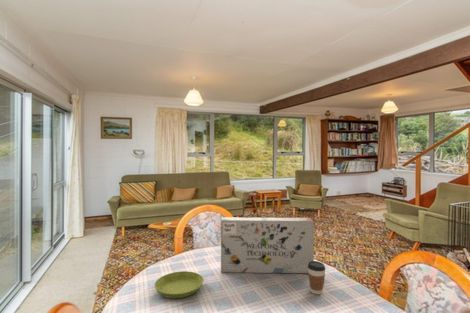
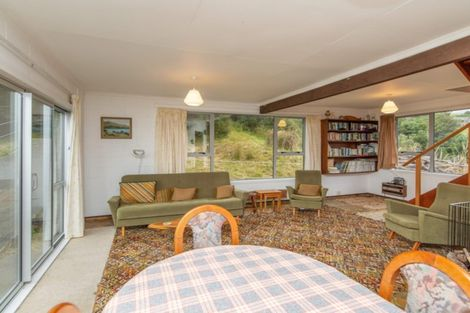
- saucer [153,270,205,299]
- coffee cup [307,260,327,295]
- toy set box [220,216,315,274]
